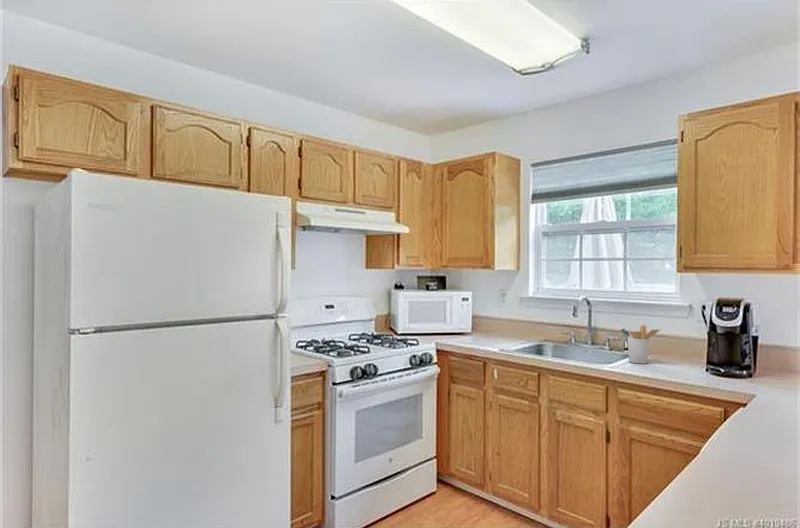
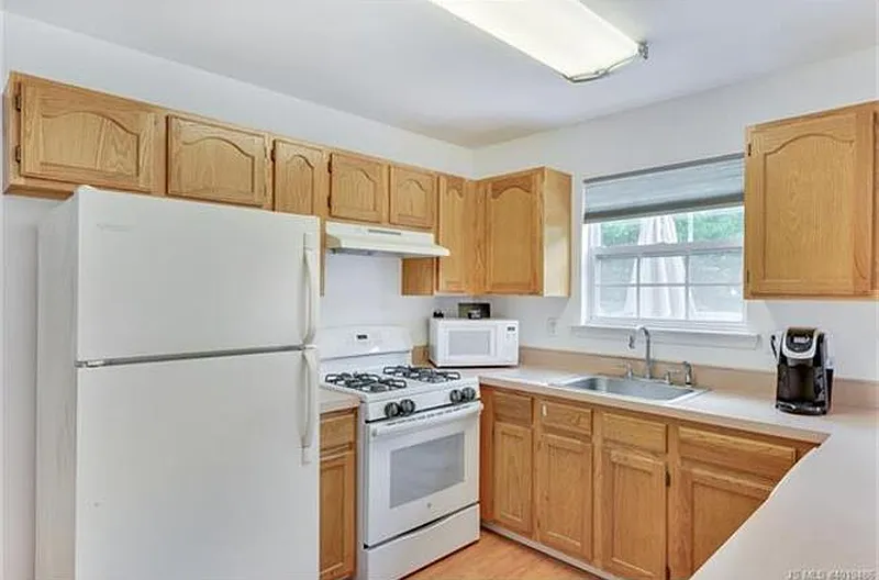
- utensil holder [626,324,662,365]
